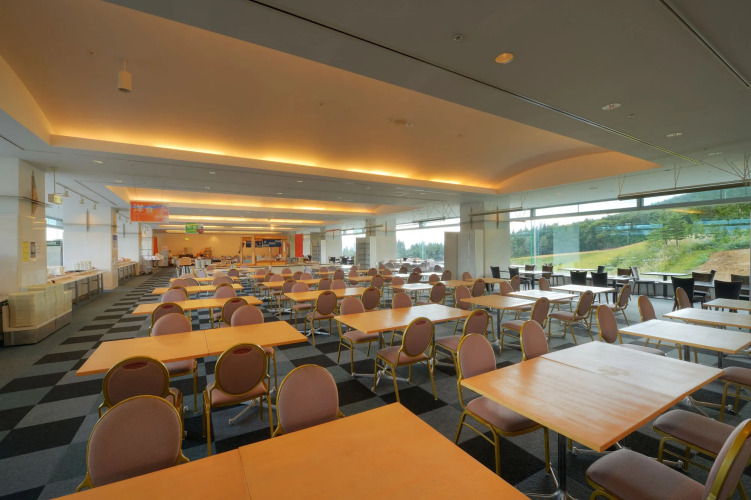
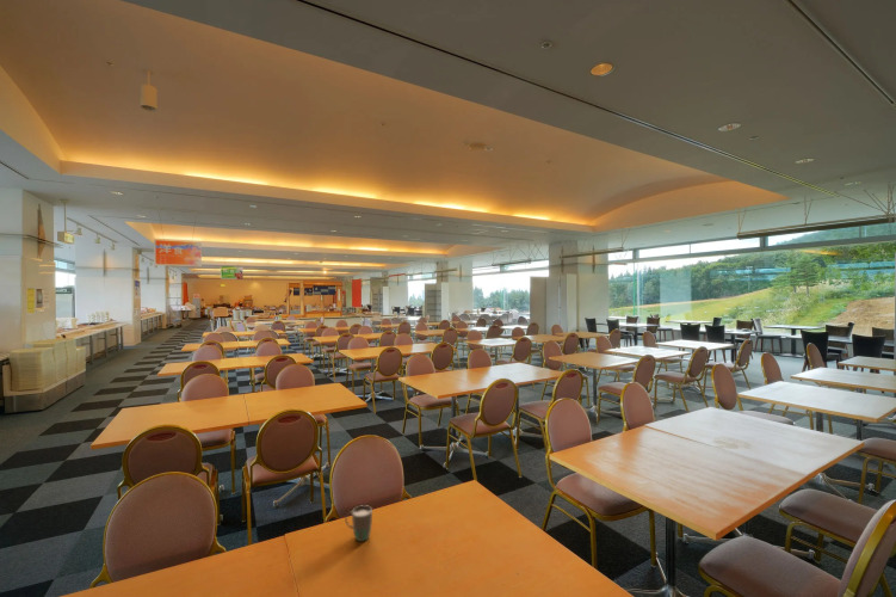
+ mug [344,504,373,543]
